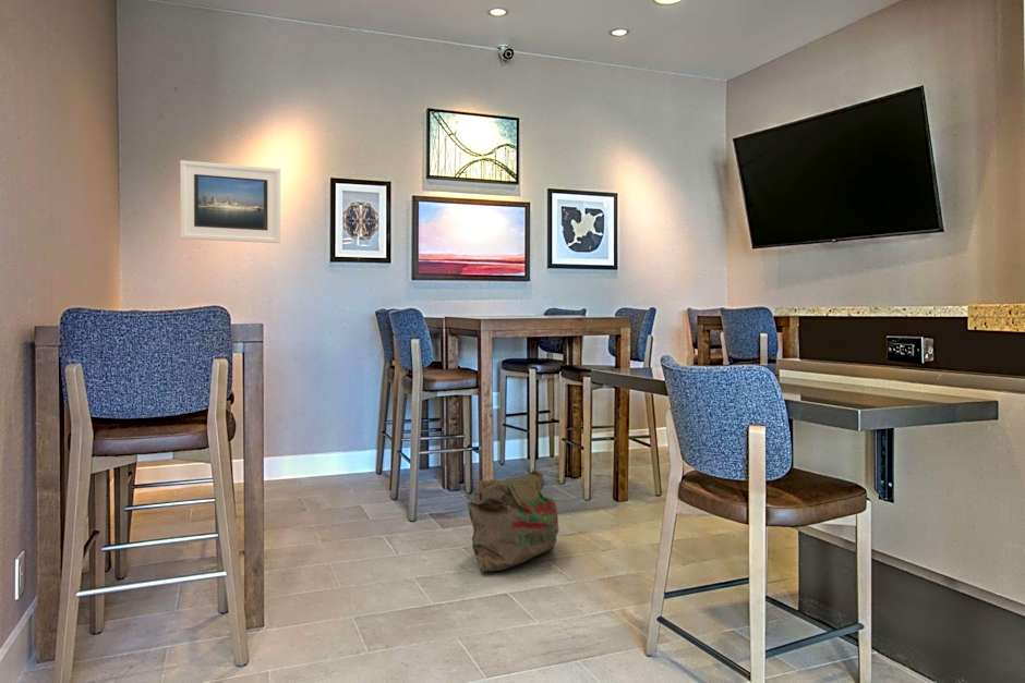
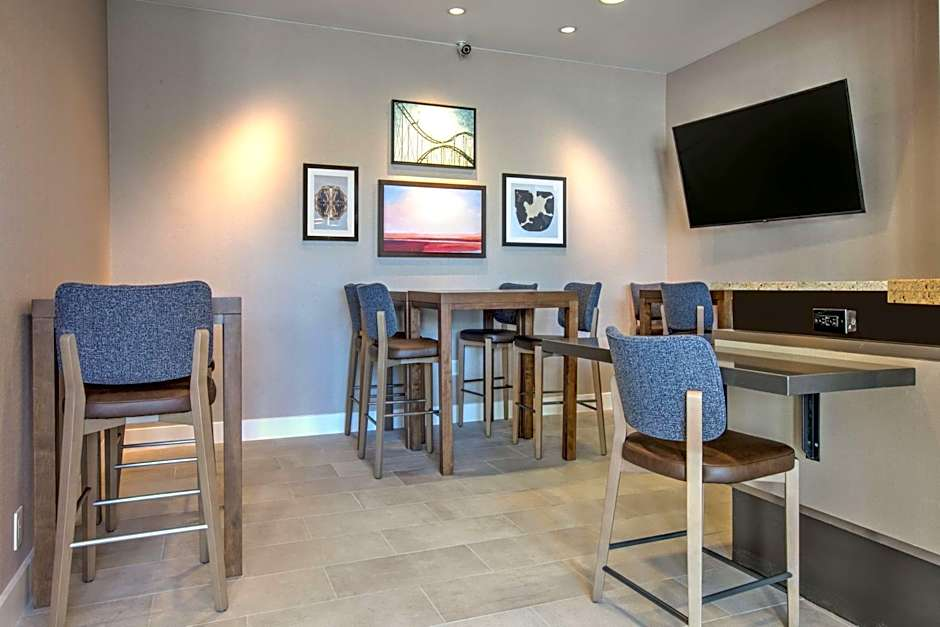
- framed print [179,159,281,244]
- bag [467,466,559,573]
